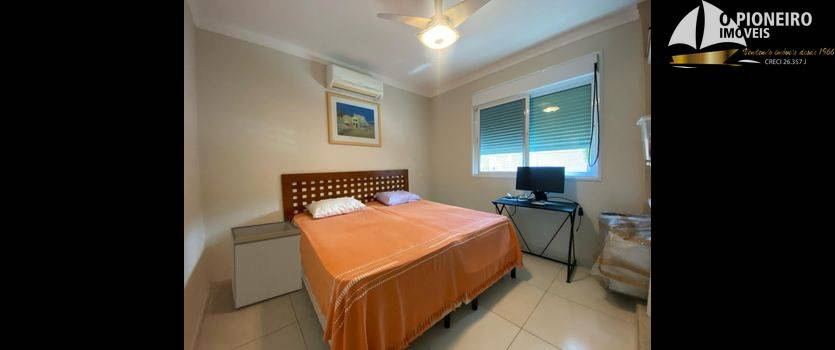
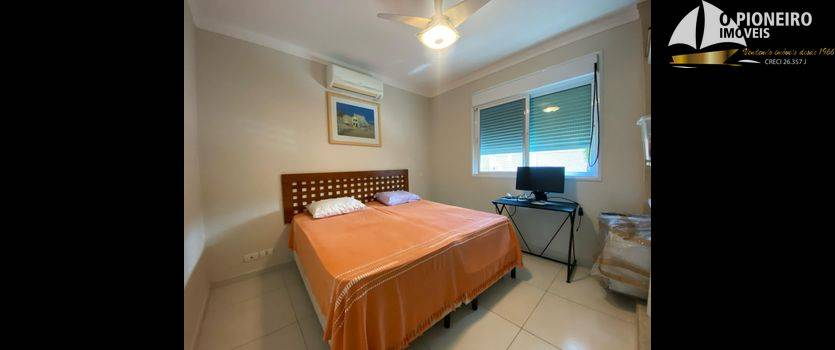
- storage bin [230,220,303,309]
